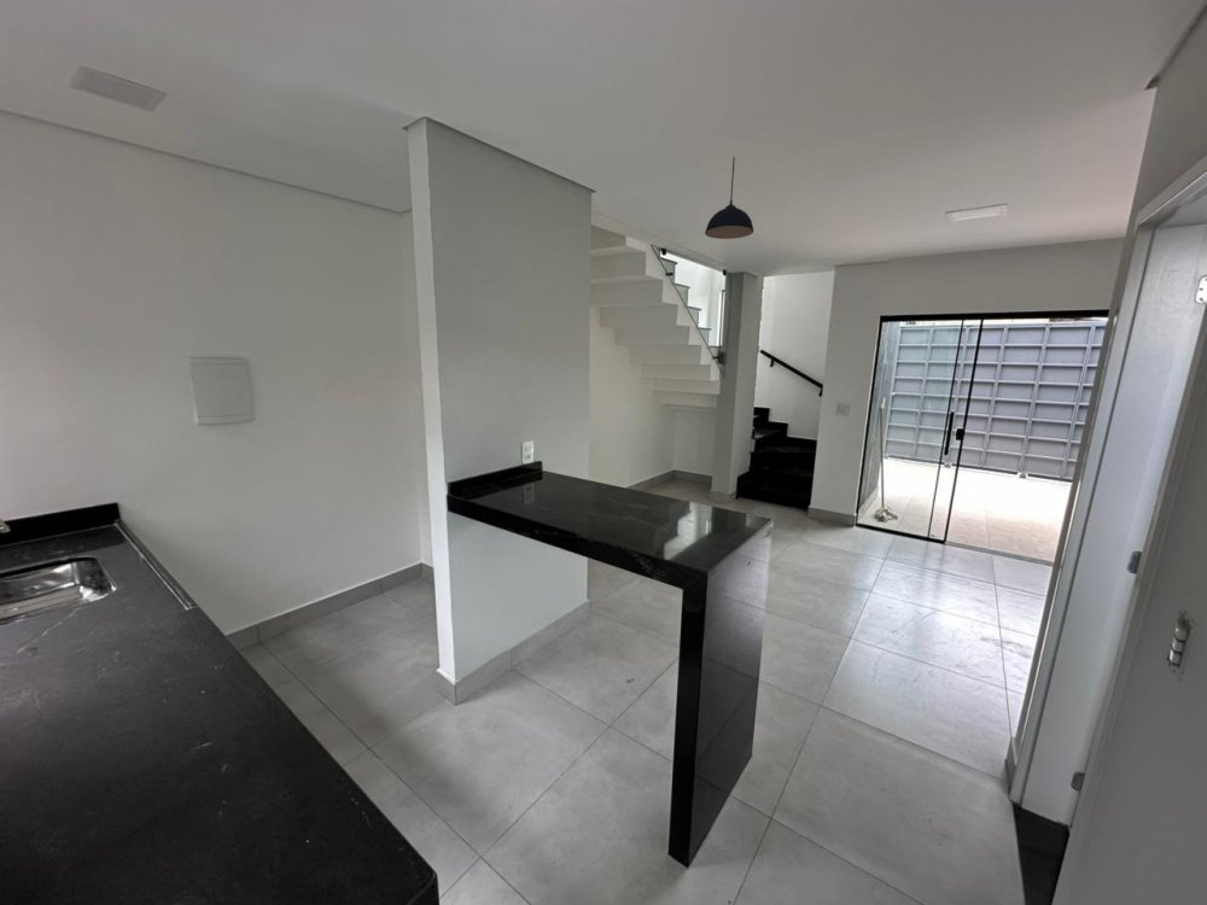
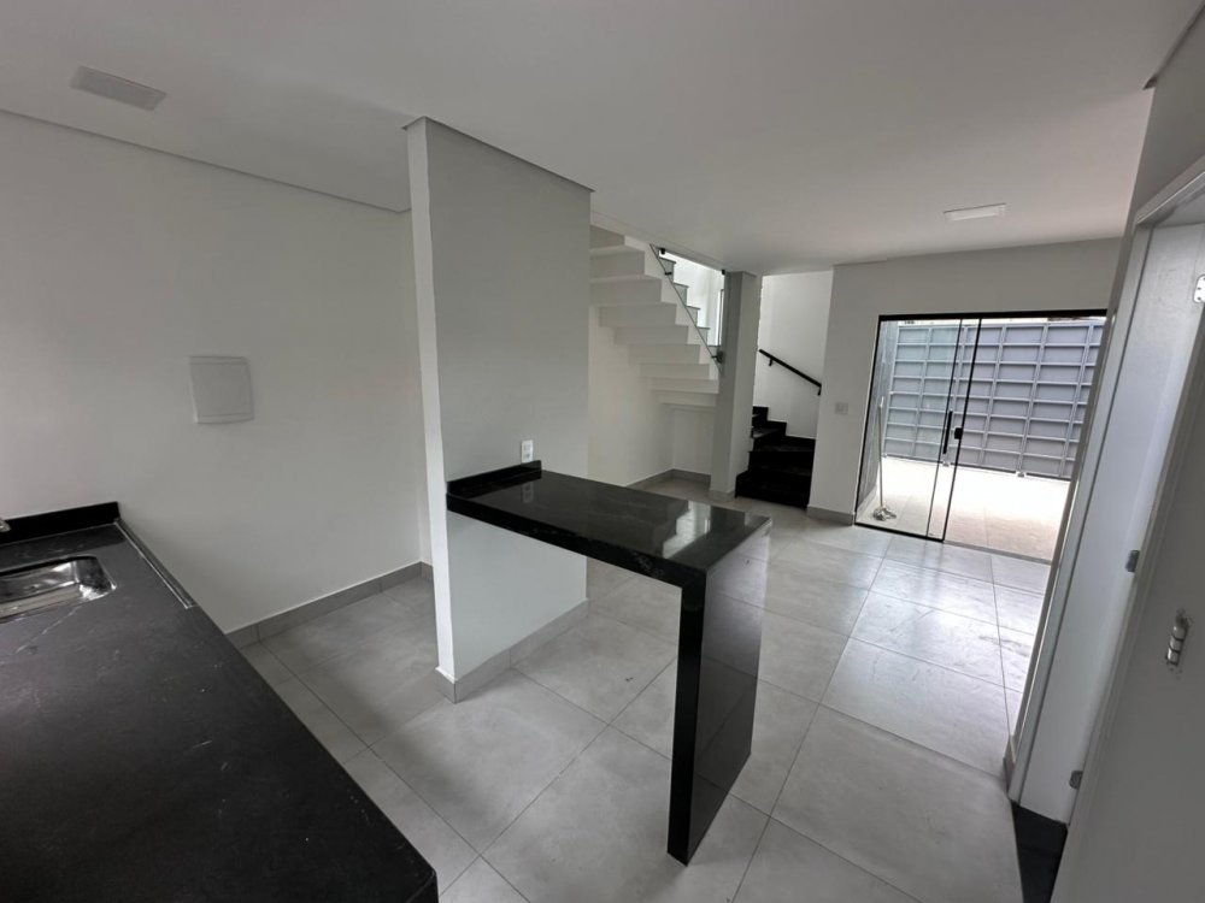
- pendant light [704,156,754,240]
